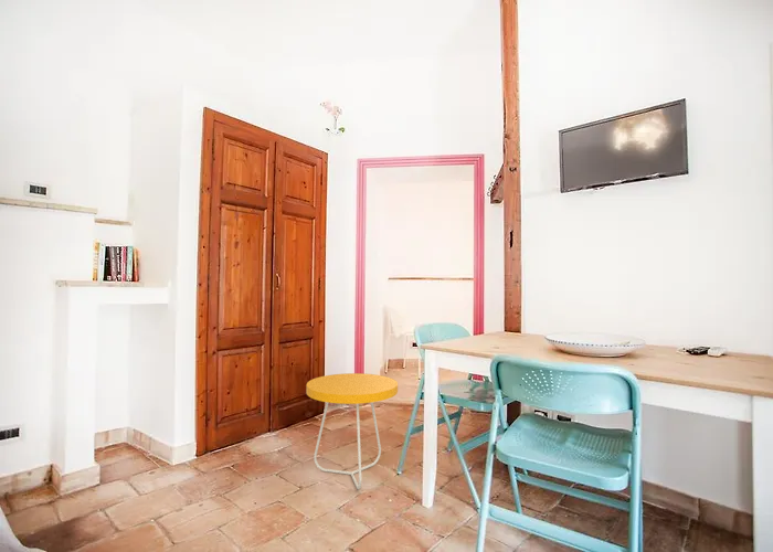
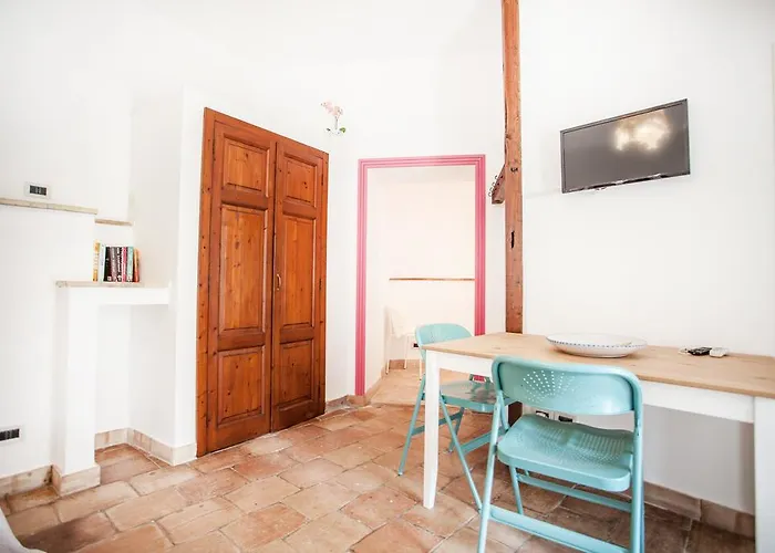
- side table [305,372,399,490]
